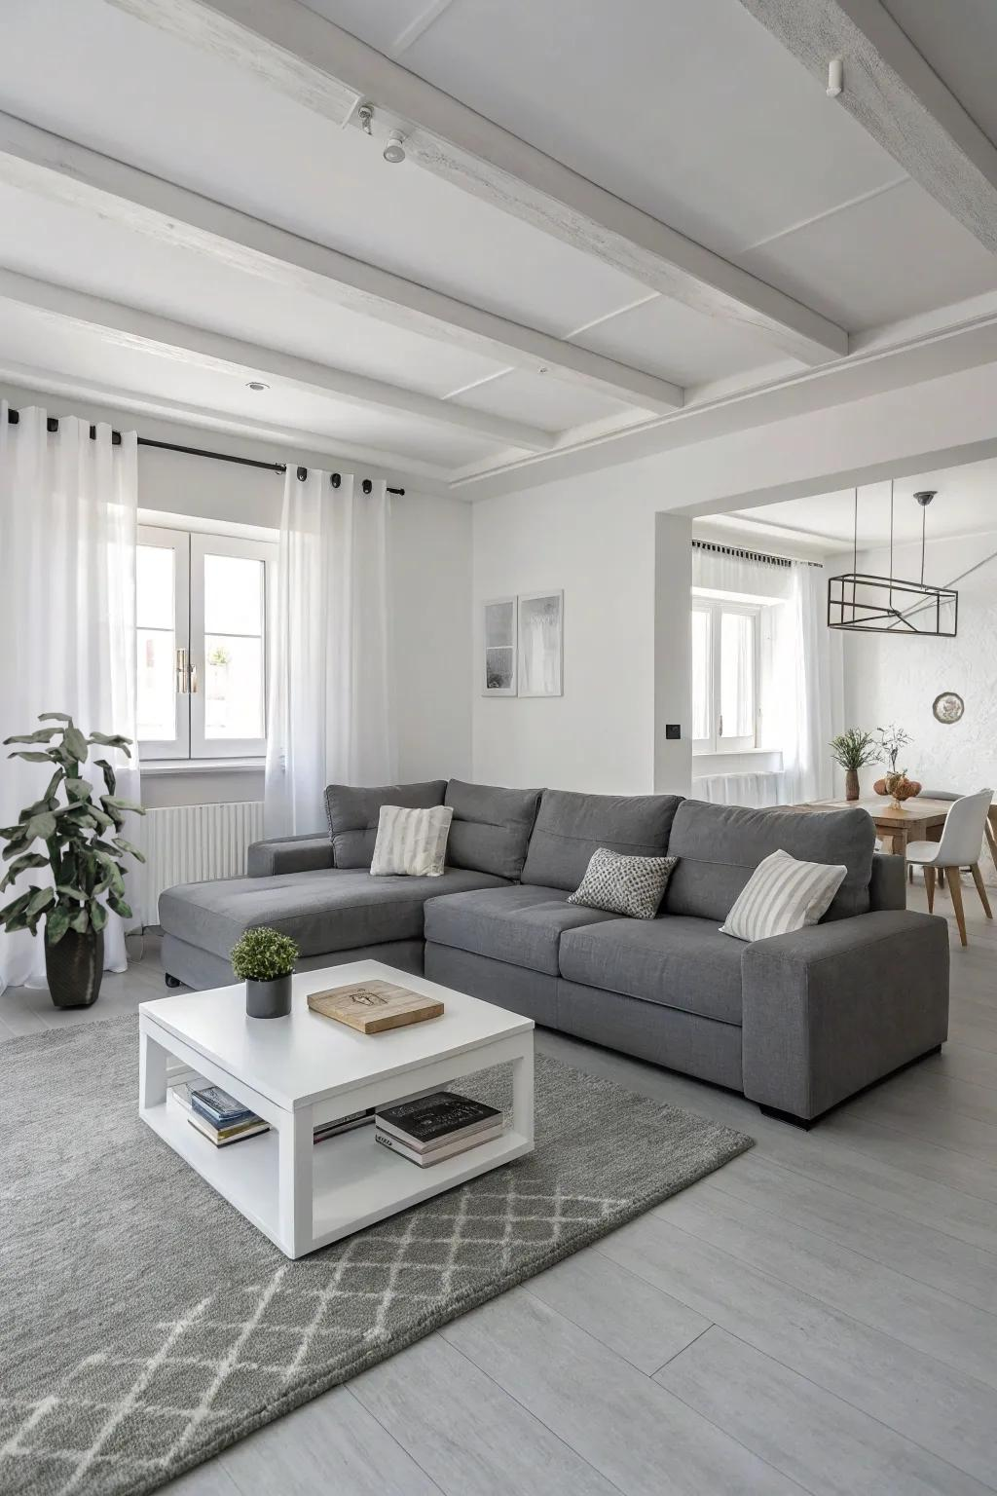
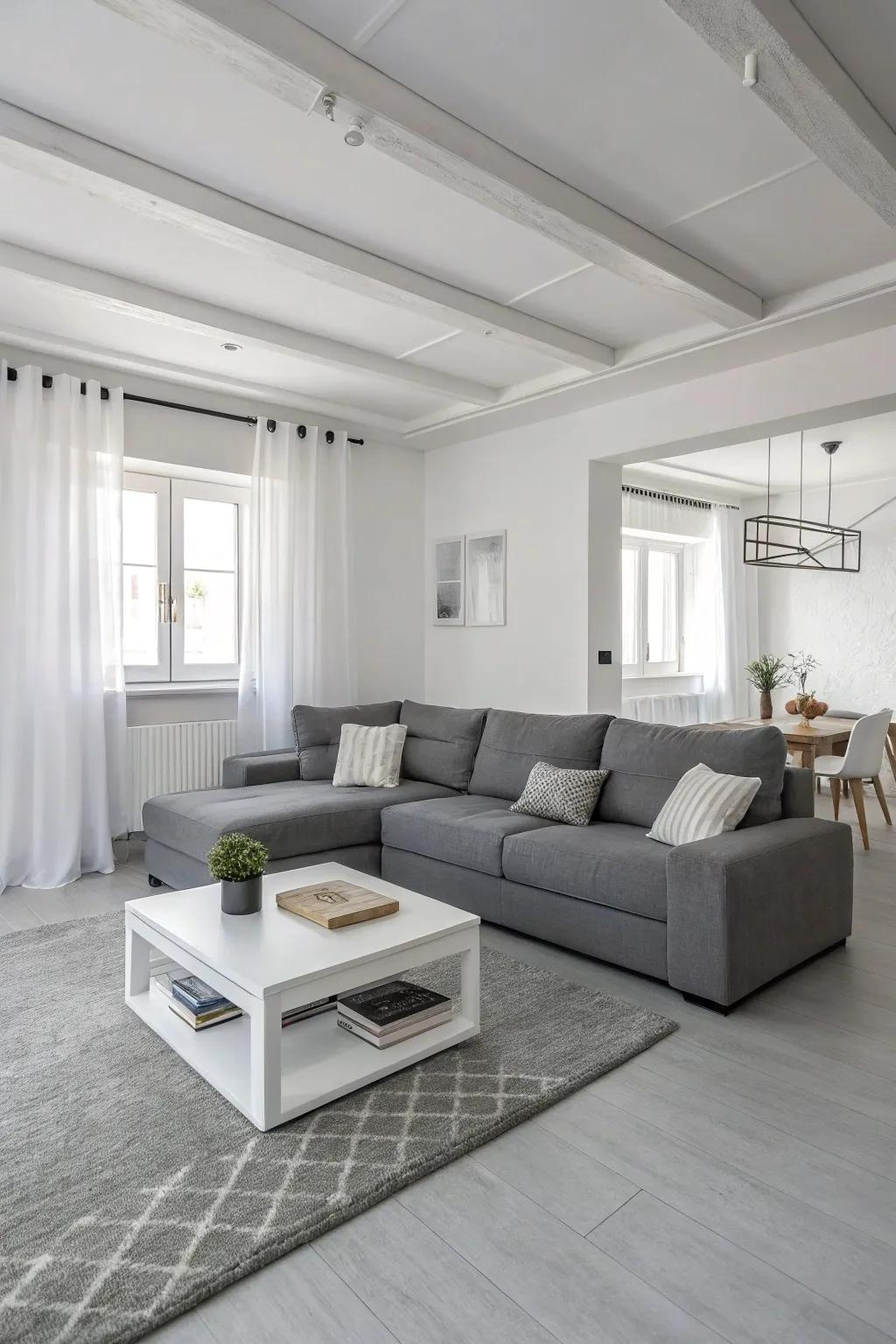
- decorative plate [931,690,965,726]
- indoor plant [0,712,147,1007]
